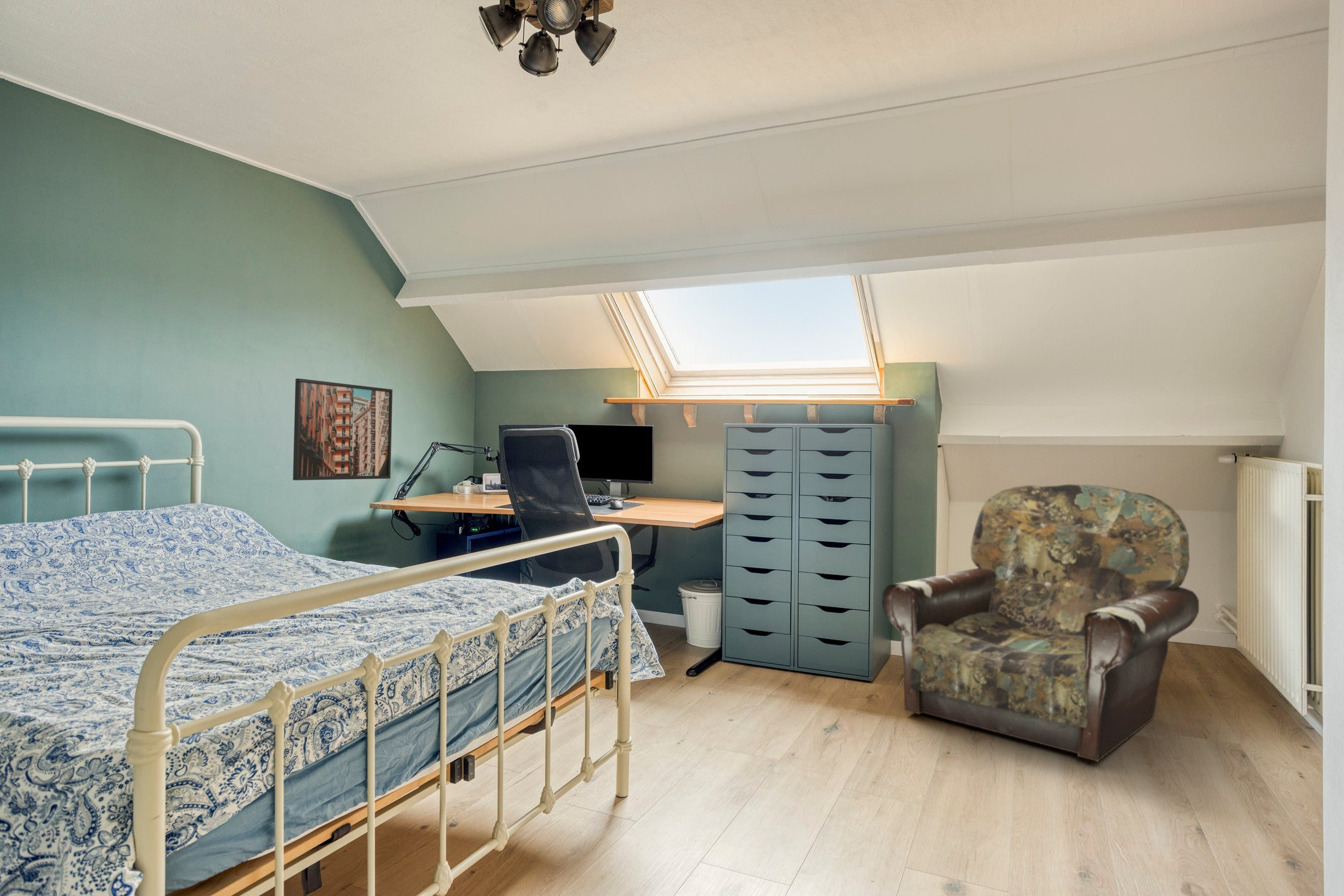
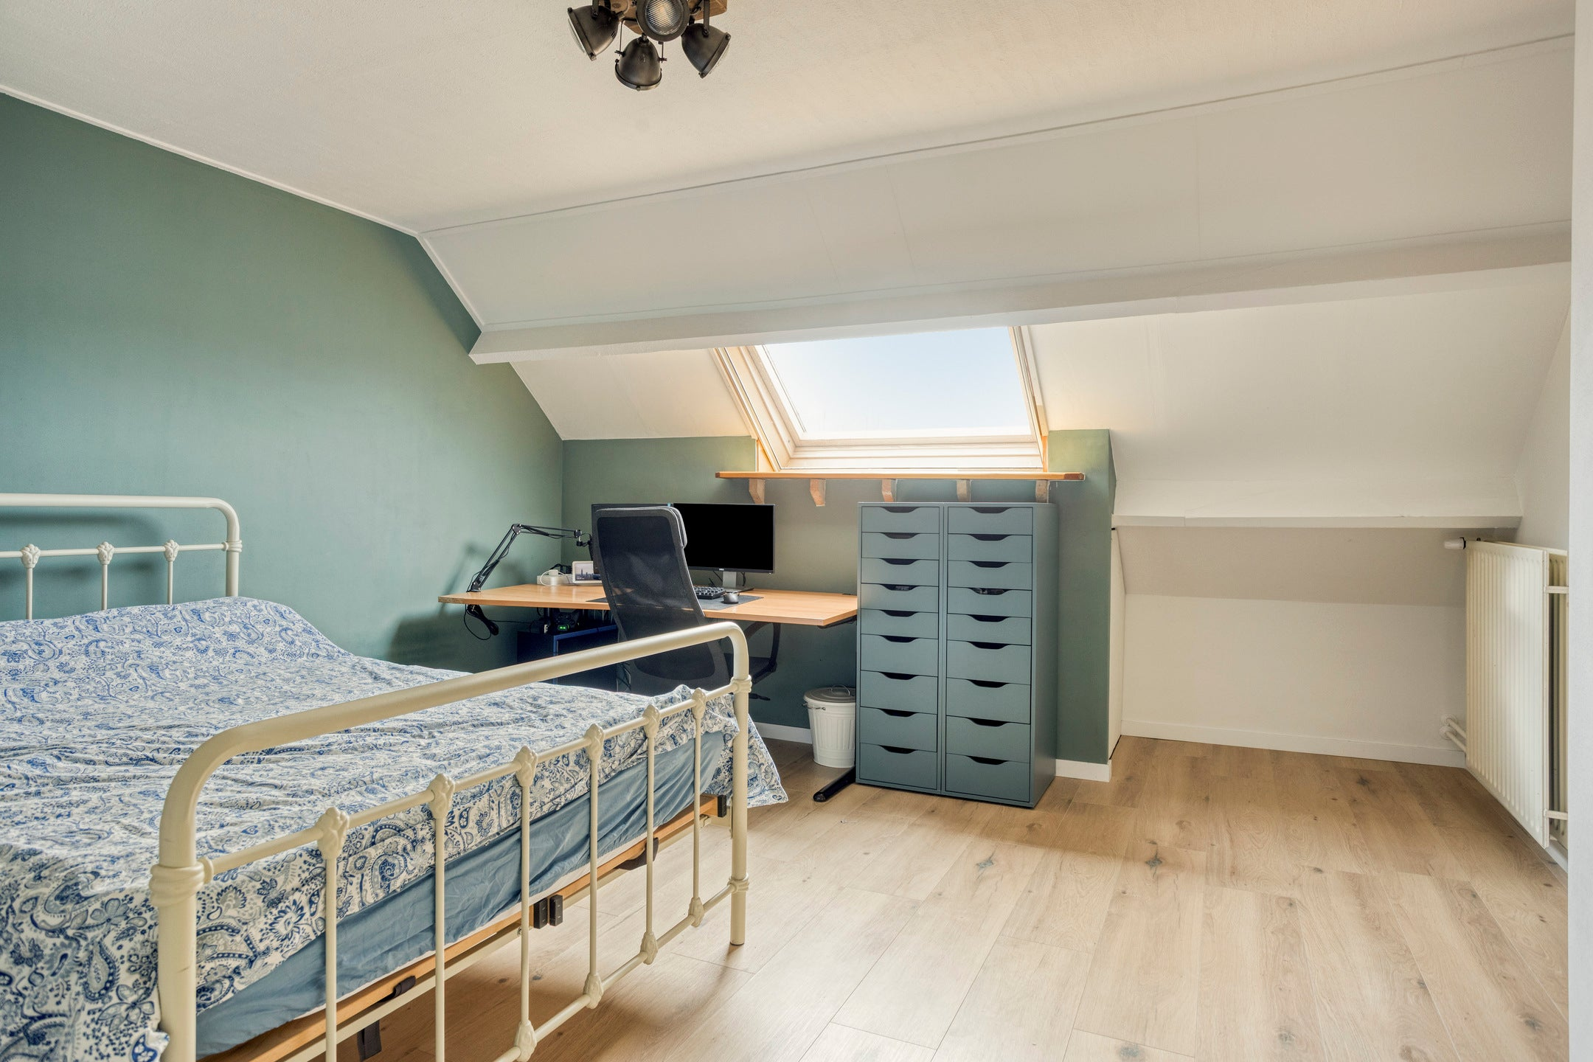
- armchair [881,483,1200,762]
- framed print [292,378,393,481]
